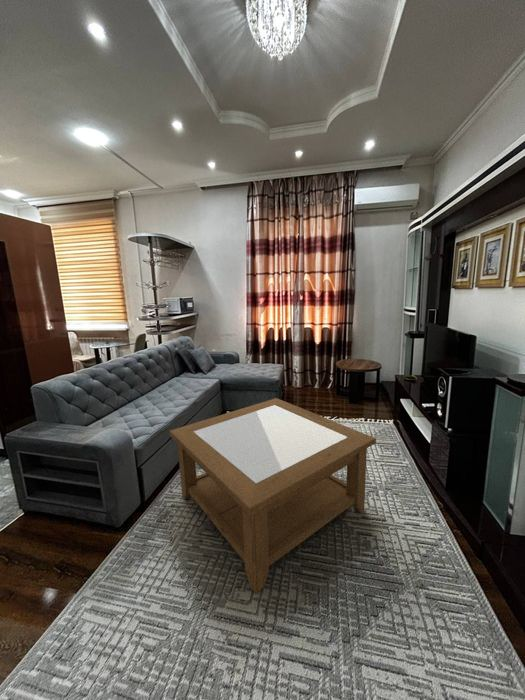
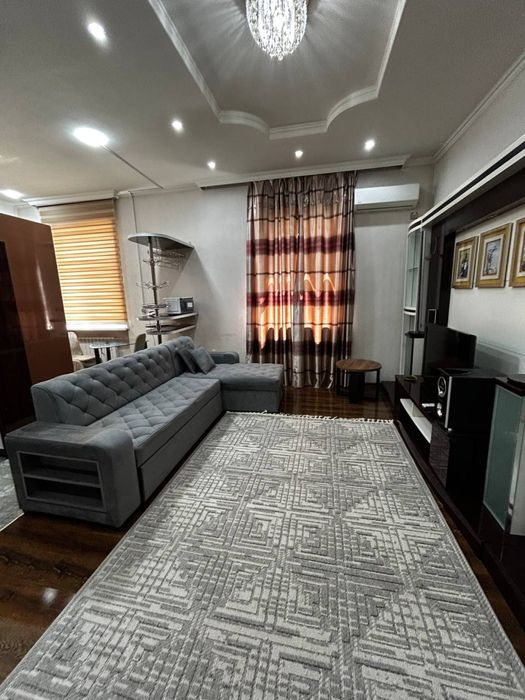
- coffee table [168,397,377,594]
